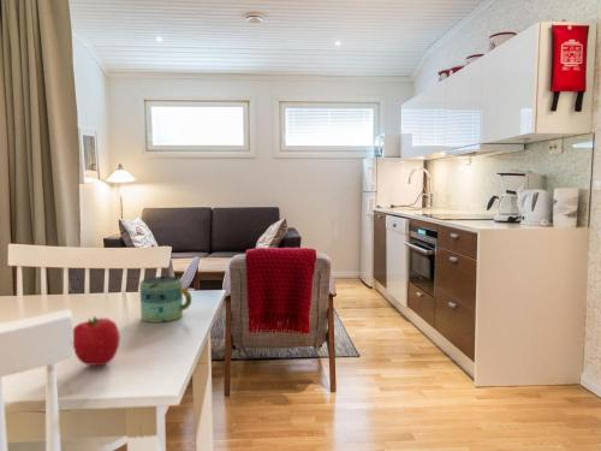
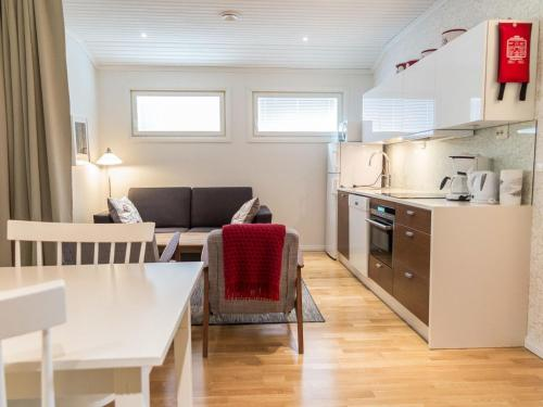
- fruit [72,315,121,367]
- mug [139,275,192,324]
